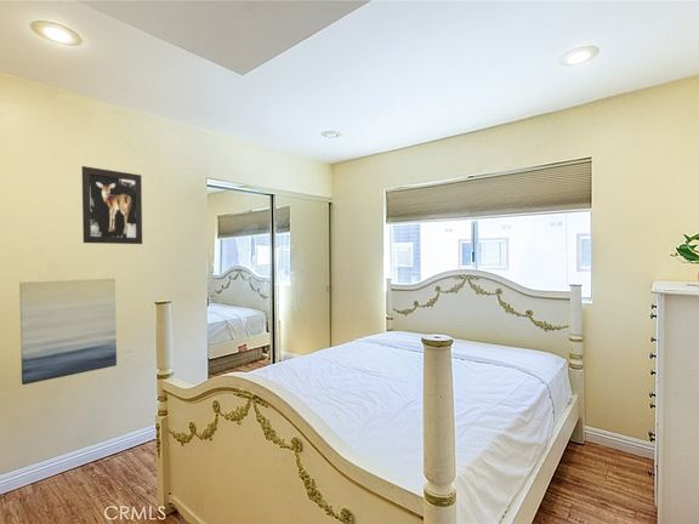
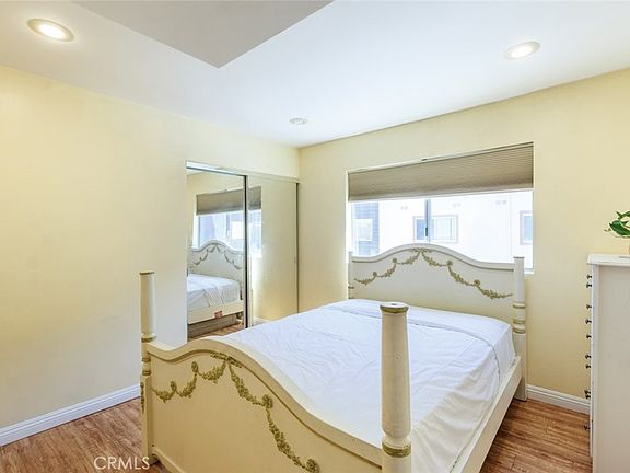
- wall art [18,278,118,386]
- wall art [81,165,143,245]
